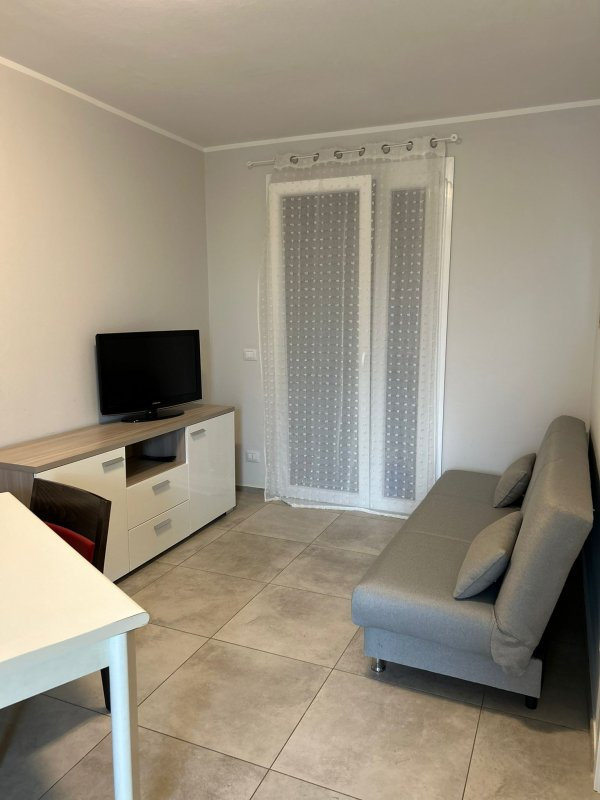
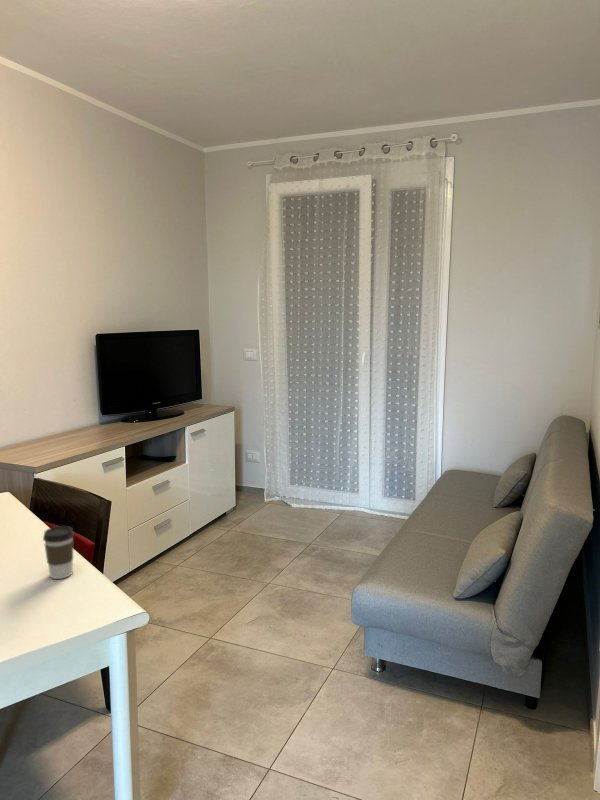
+ coffee cup [42,525,75,580]
